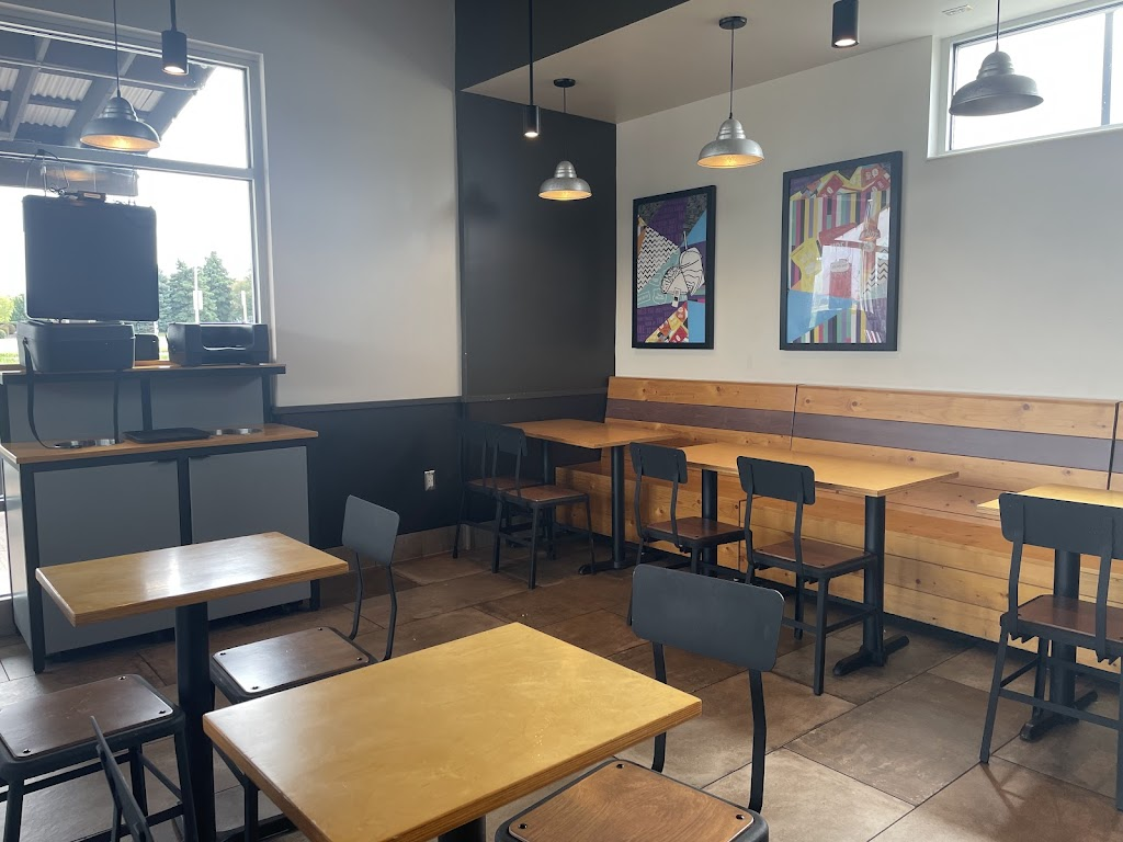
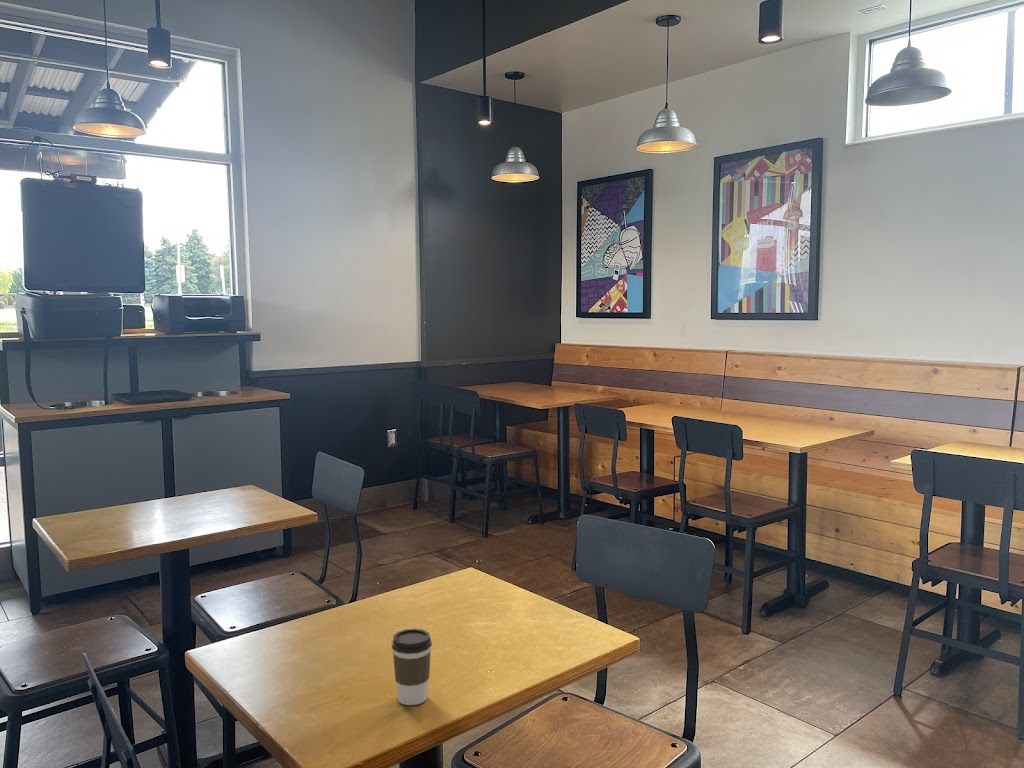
+ coffee cup [391,628,433,706]
